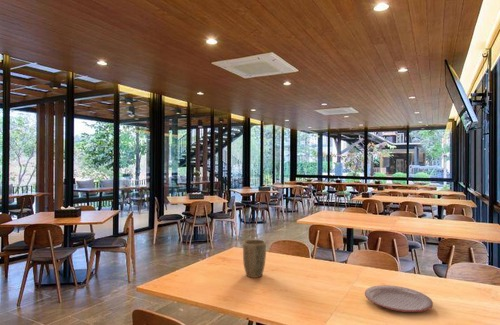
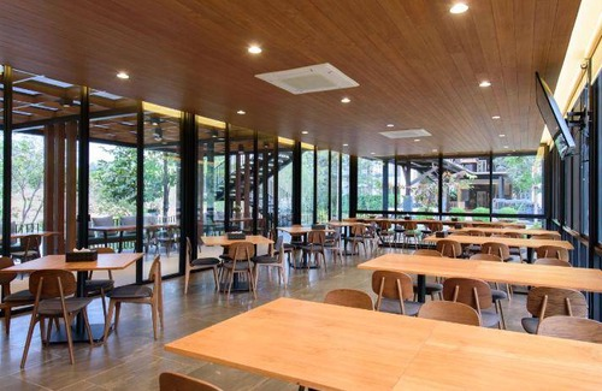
- plate [364,284,434,313]
- plant pot [242,239,267,279]
